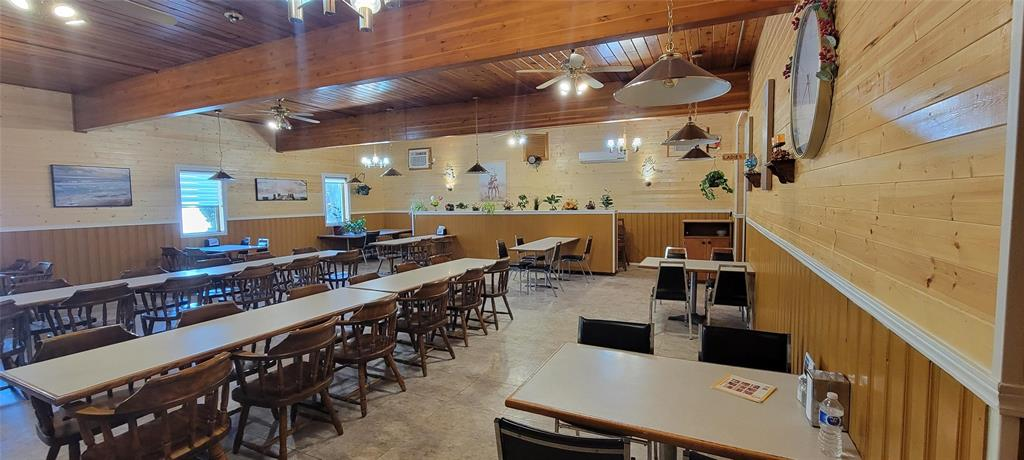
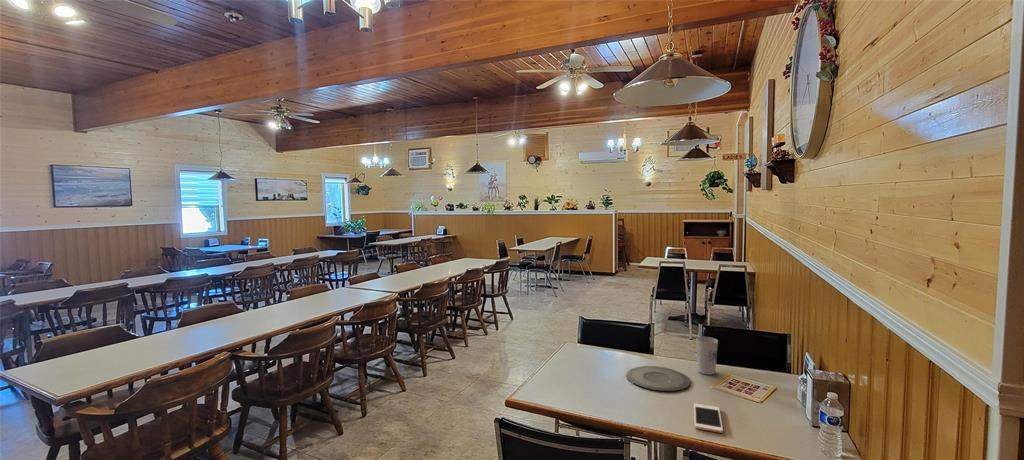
+ plate [625,365,691,392]
+ cell phone [693,403,724,434]
+ cup [695,336,719,376]
